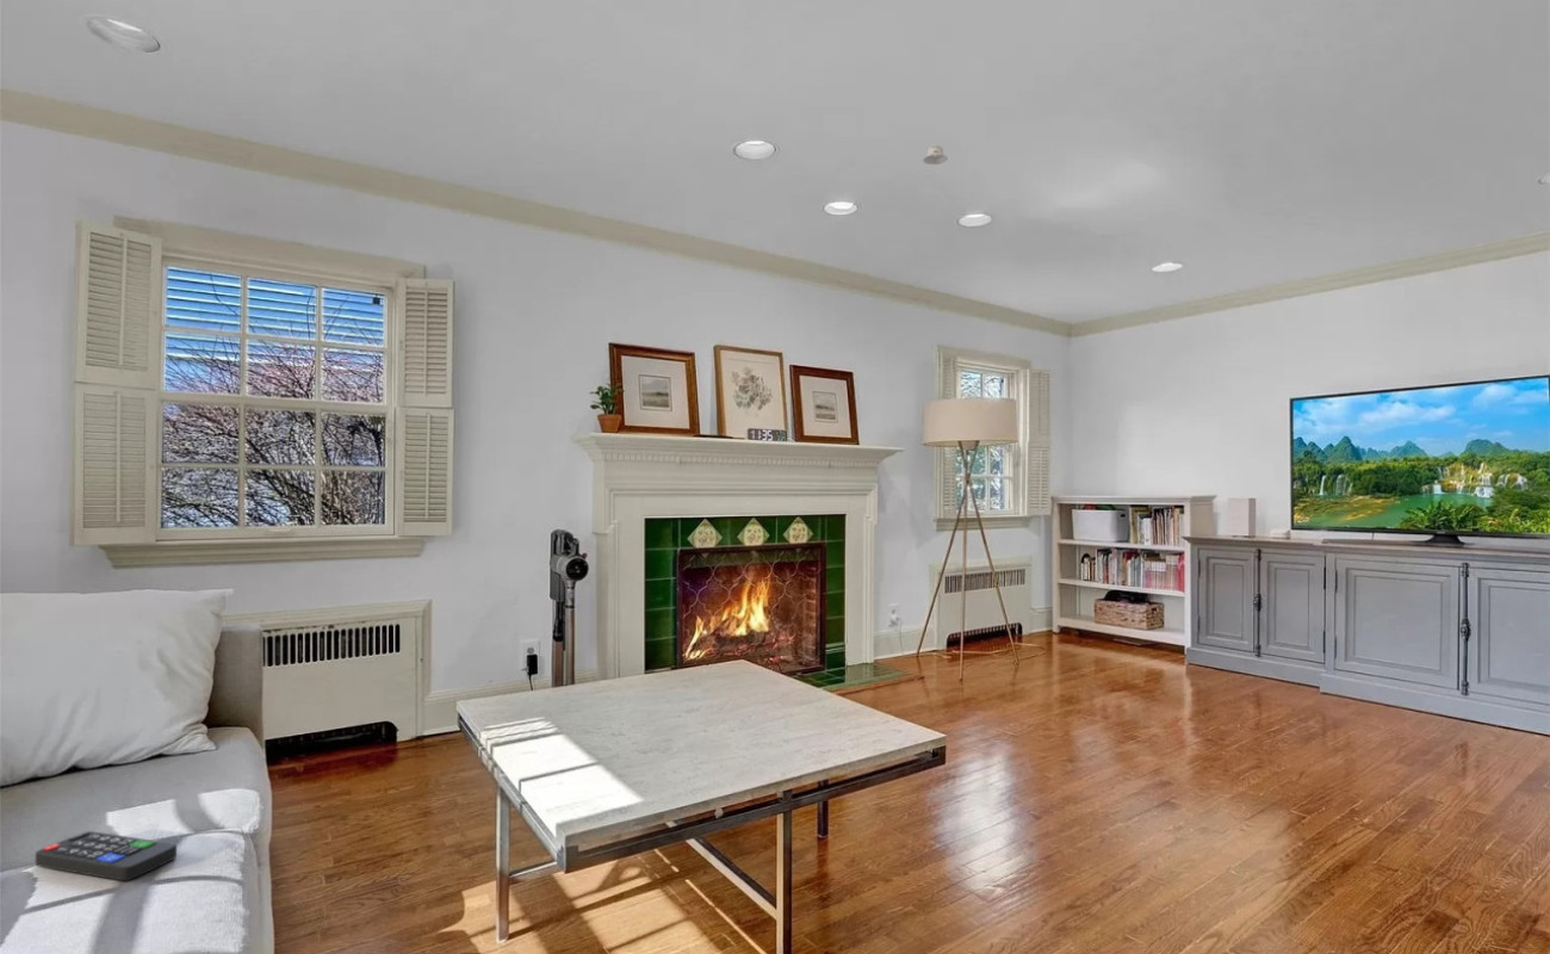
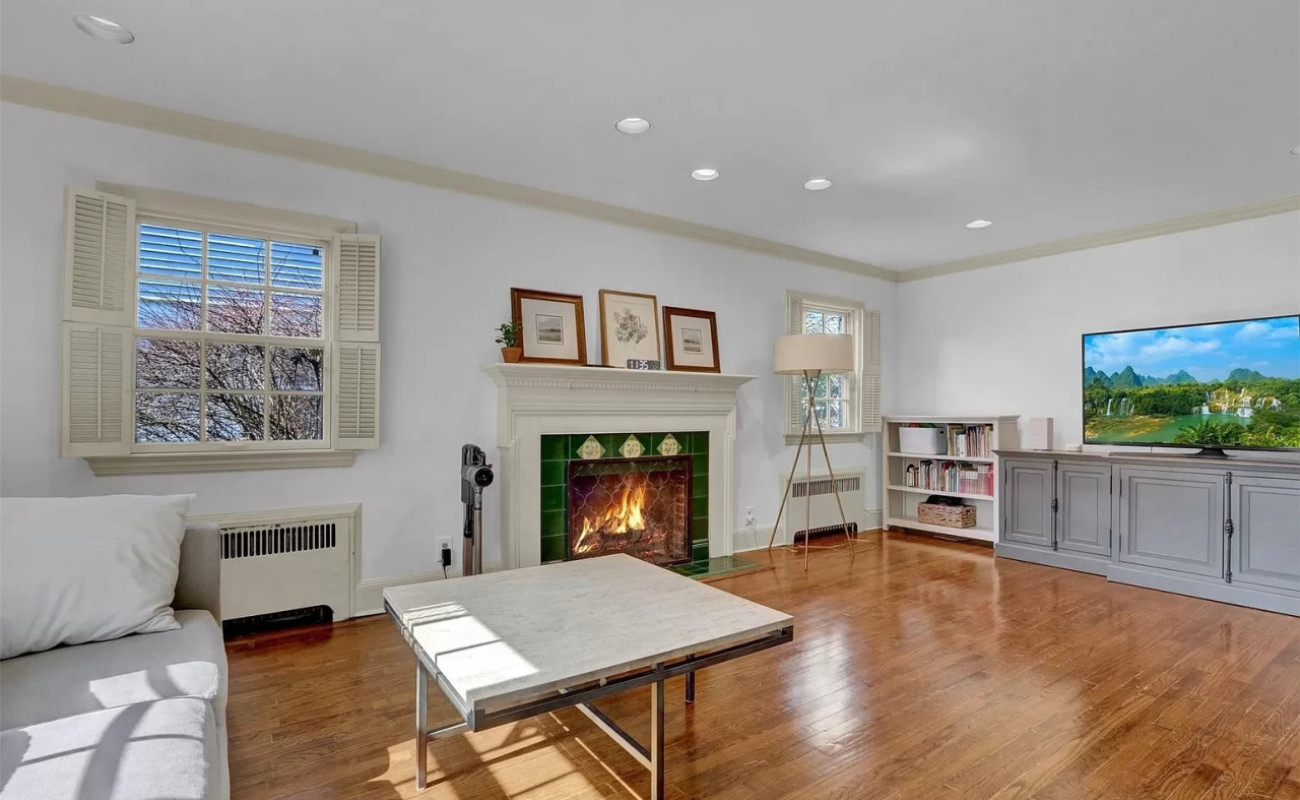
- remote control [35,830,178,881]
- recessed light [922,144,949,166]
